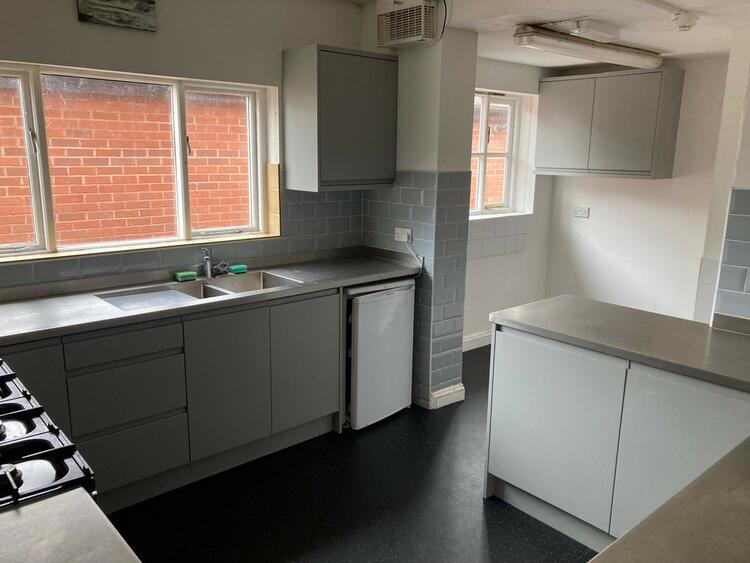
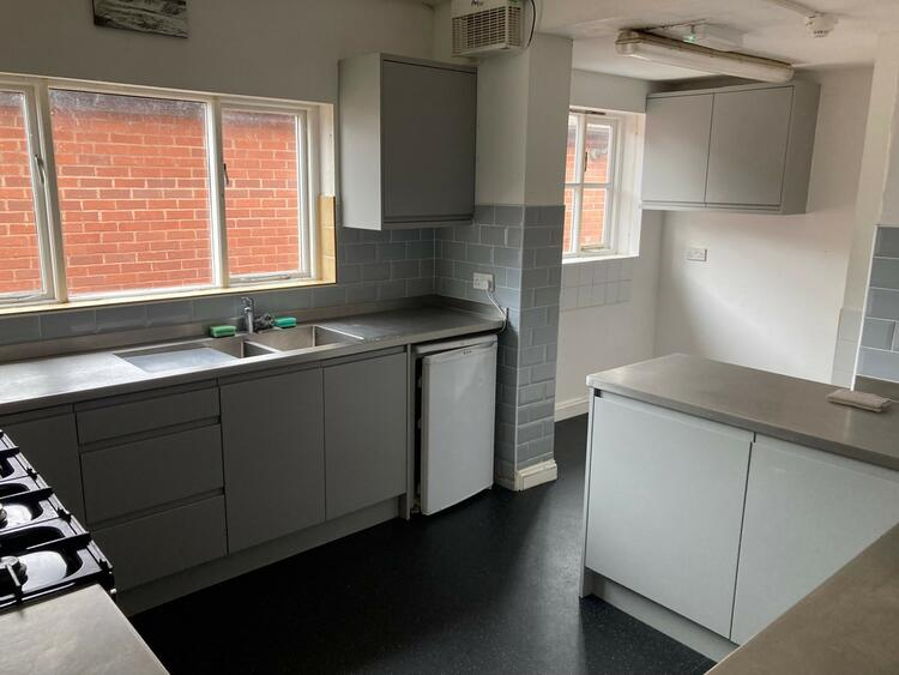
+ washcloth [825,387,894,414]
